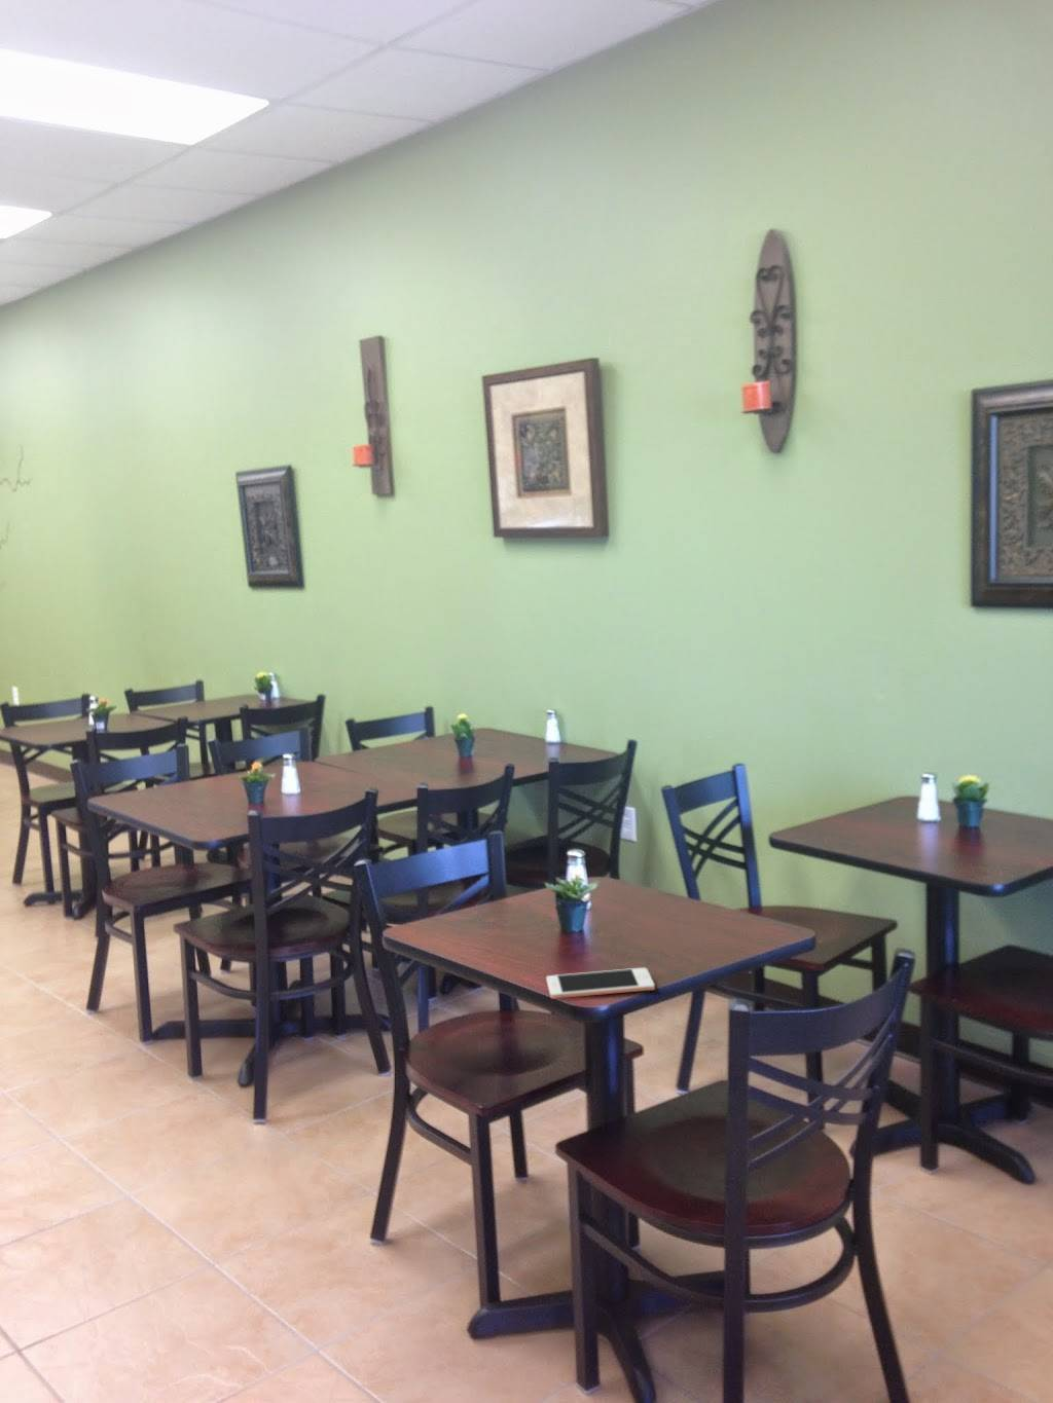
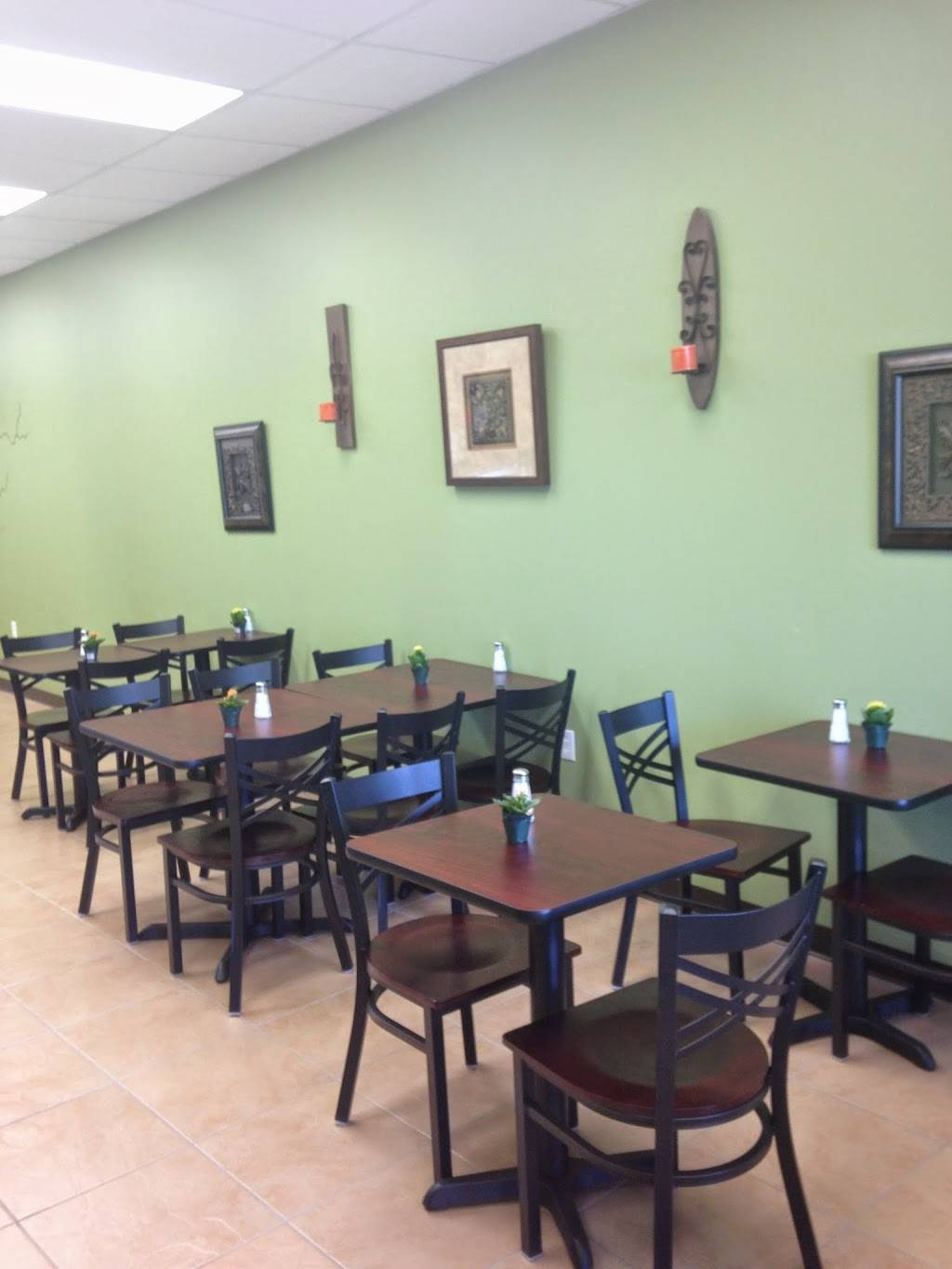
- cell phone [545,967,656,1001]
